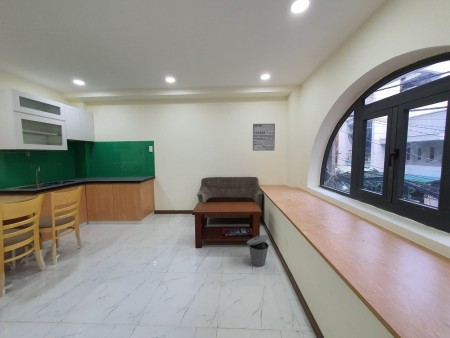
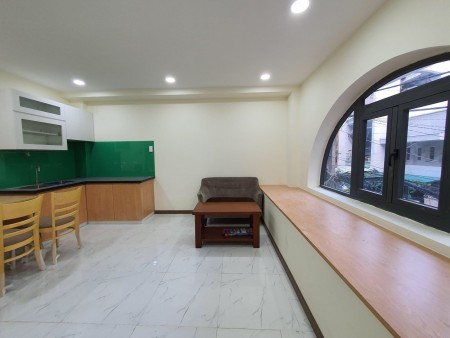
- trash can [246,234,270,268]
- wall art [252,123,276,152]
